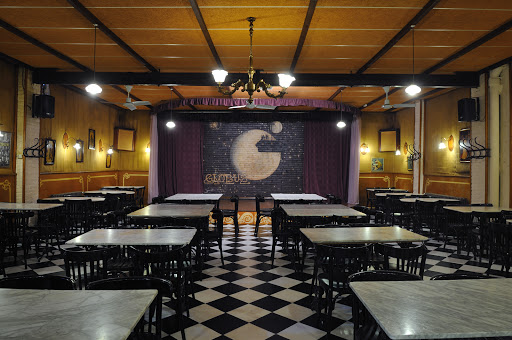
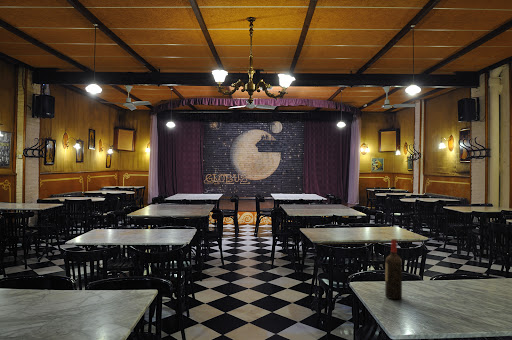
+ wine bottle [384,238,403,300]
